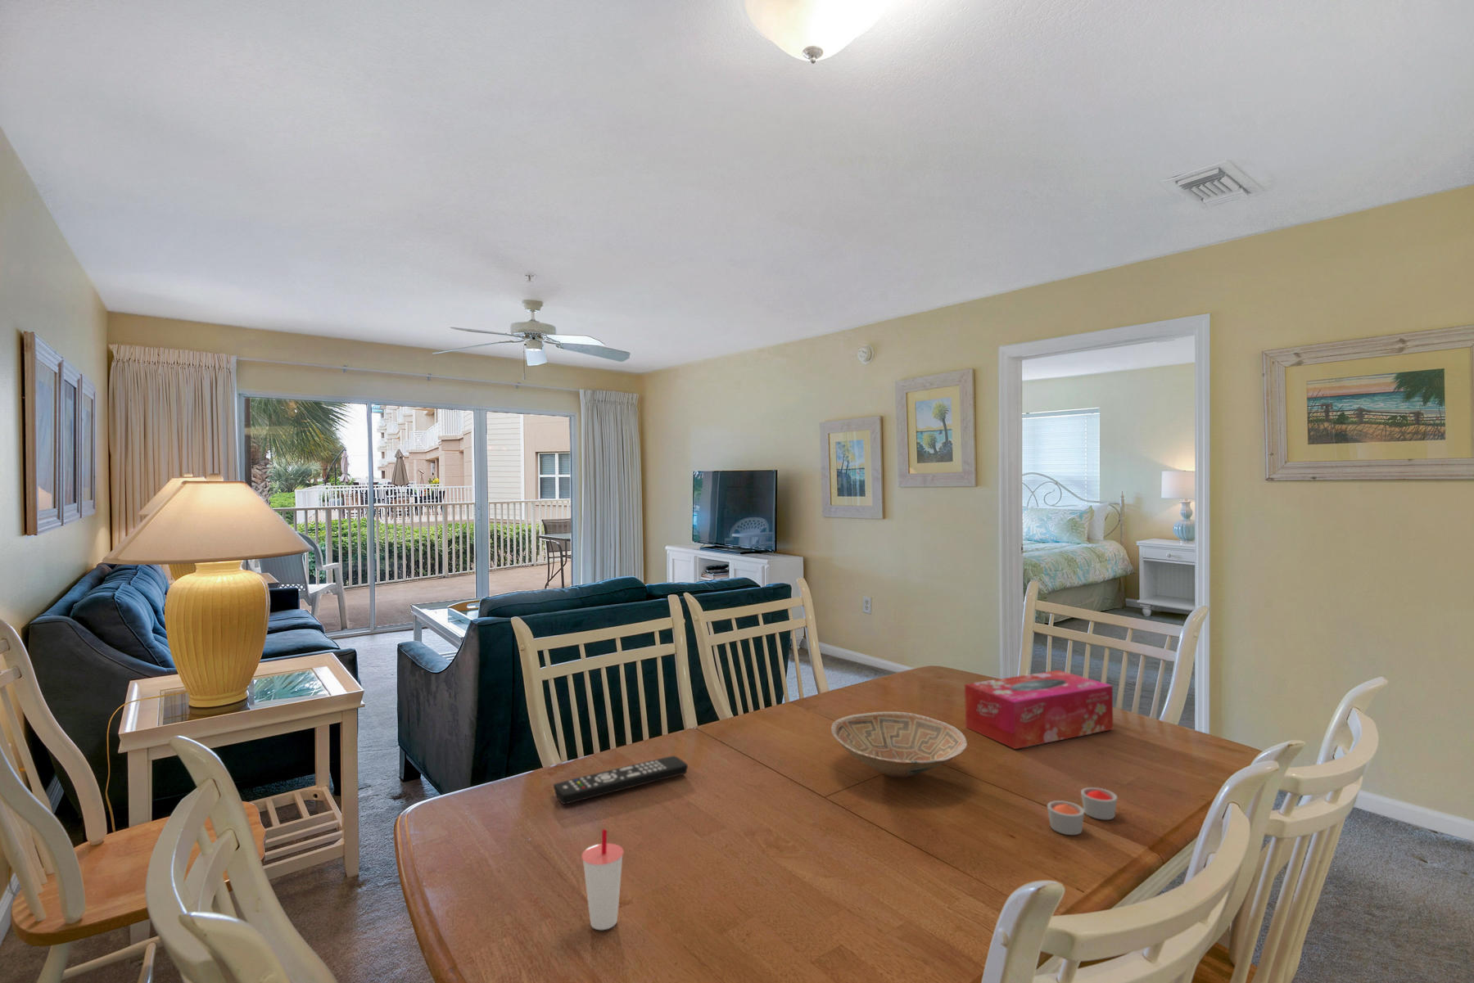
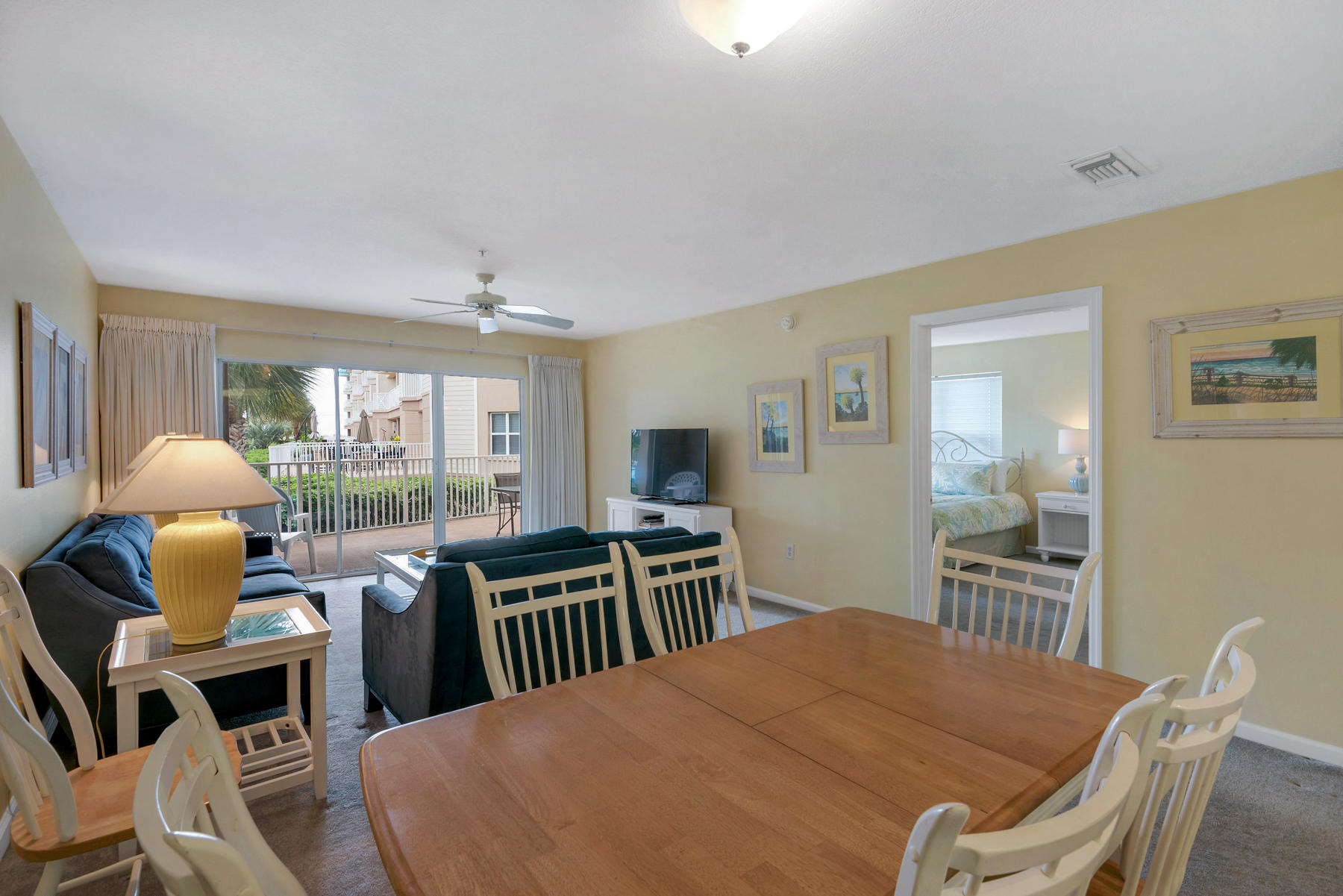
- bowl [831,711,969,778]
- candle [1047,787,1117,836]
- cup [581,828,625,930]
- tissue box [964,669,1114,749]
- remote control [553,756,688,805]
